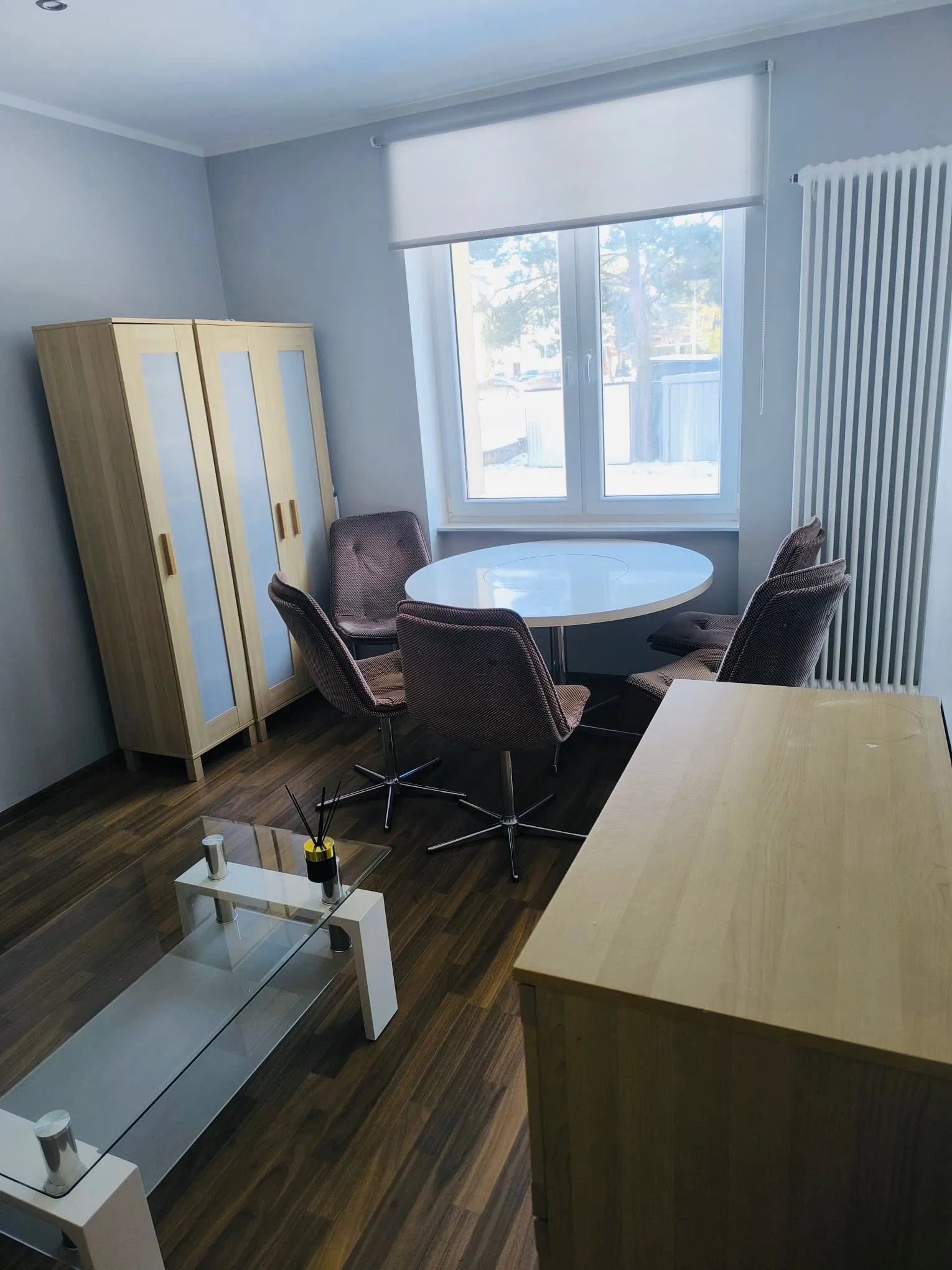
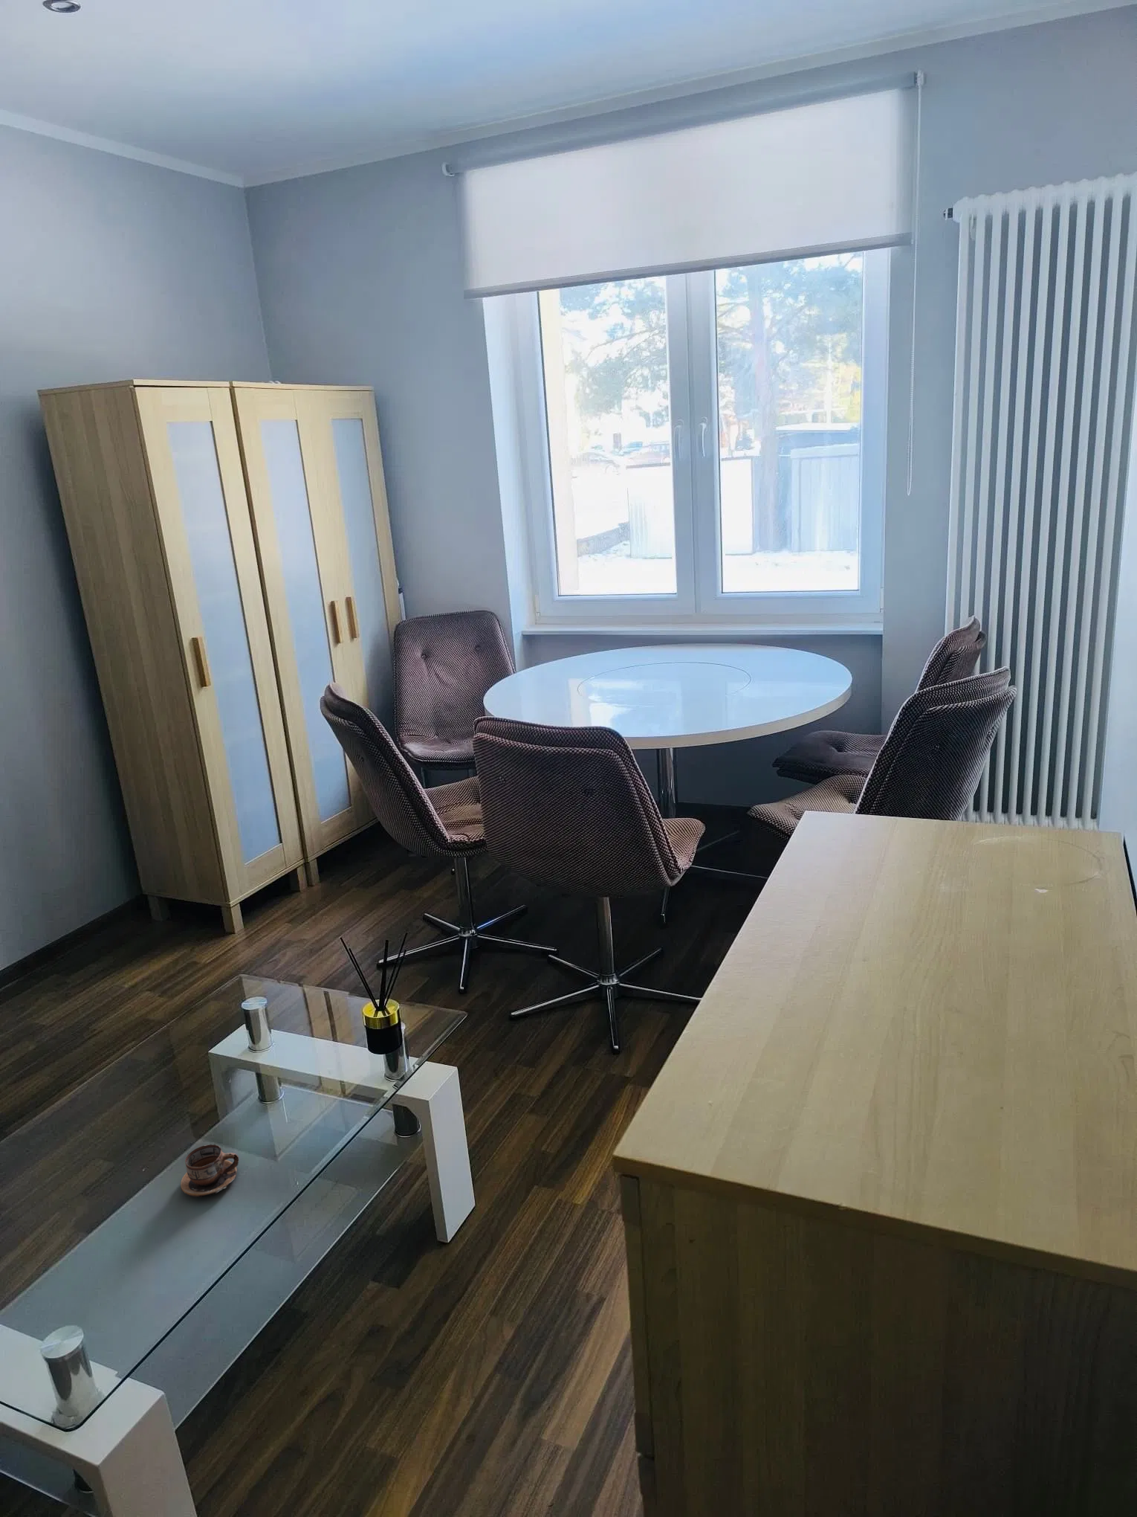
+ cup [180,1143,239,1198]
